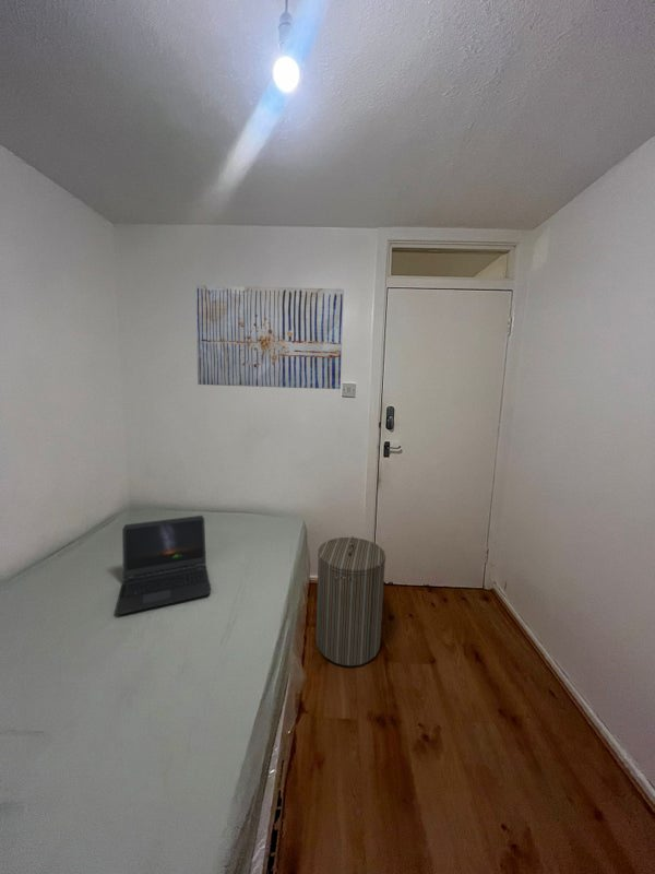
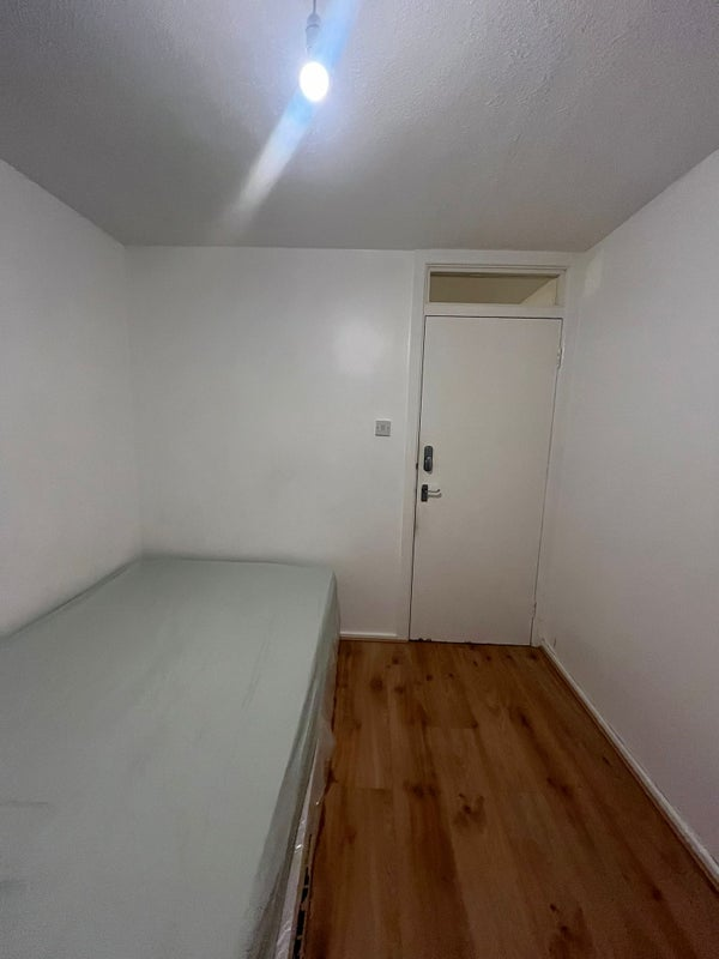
- laptop computer [115,515,212,616]
- laundry hamper [314,535,386,668]
- wall art [195,284,345,390]
